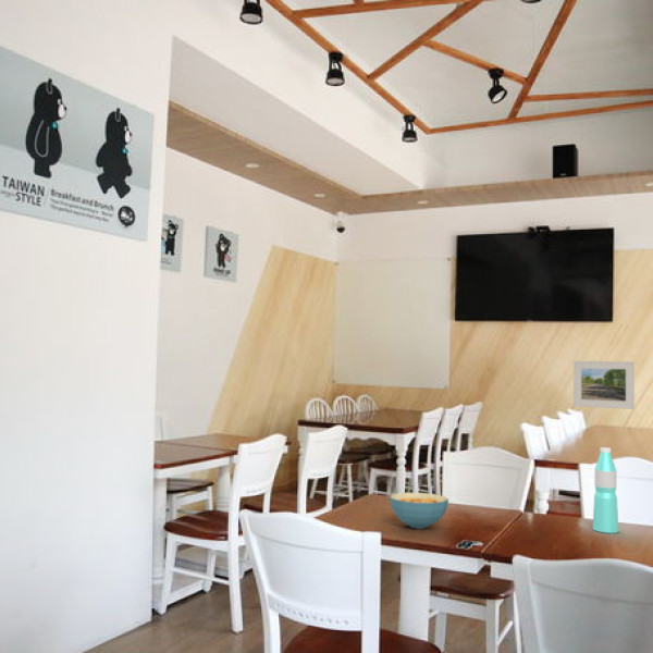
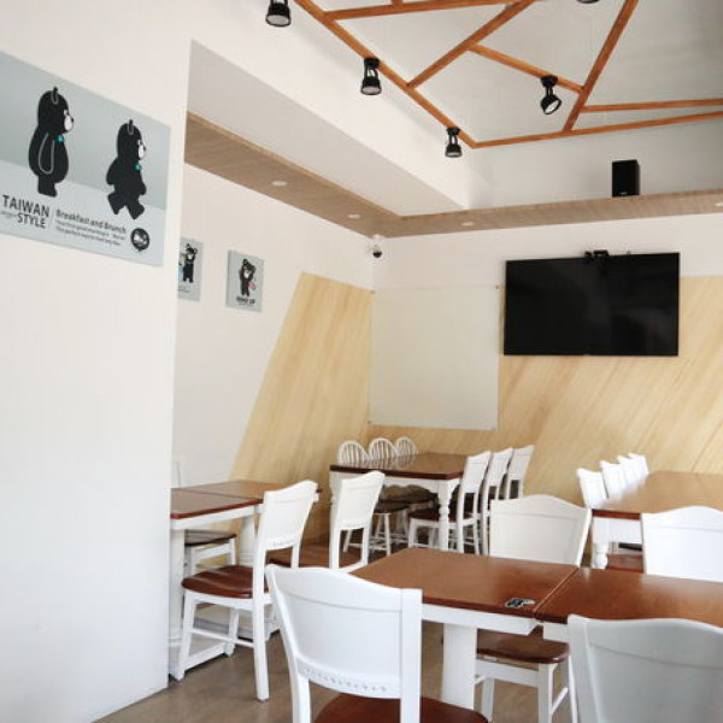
- water bottle [592,446,620,534]
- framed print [572,360,636,410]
- cereal bowl [389,492,449,530]
